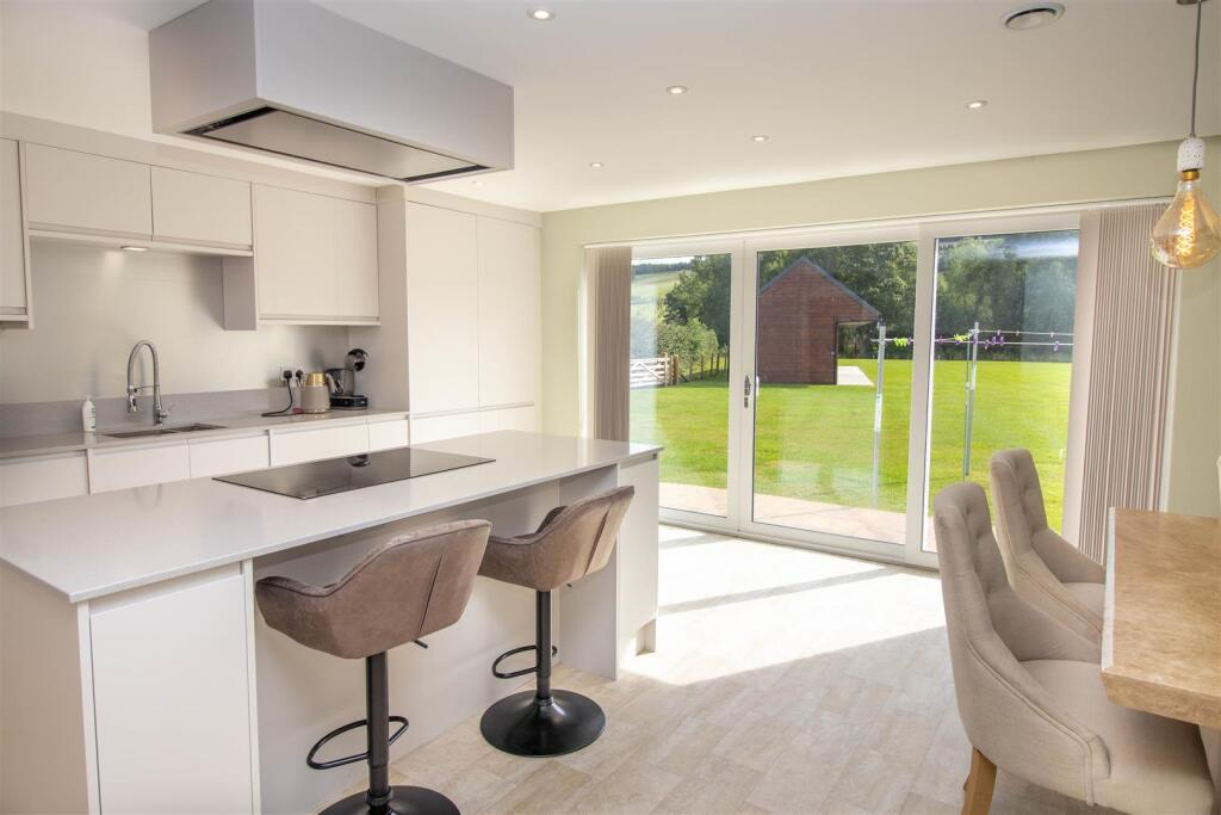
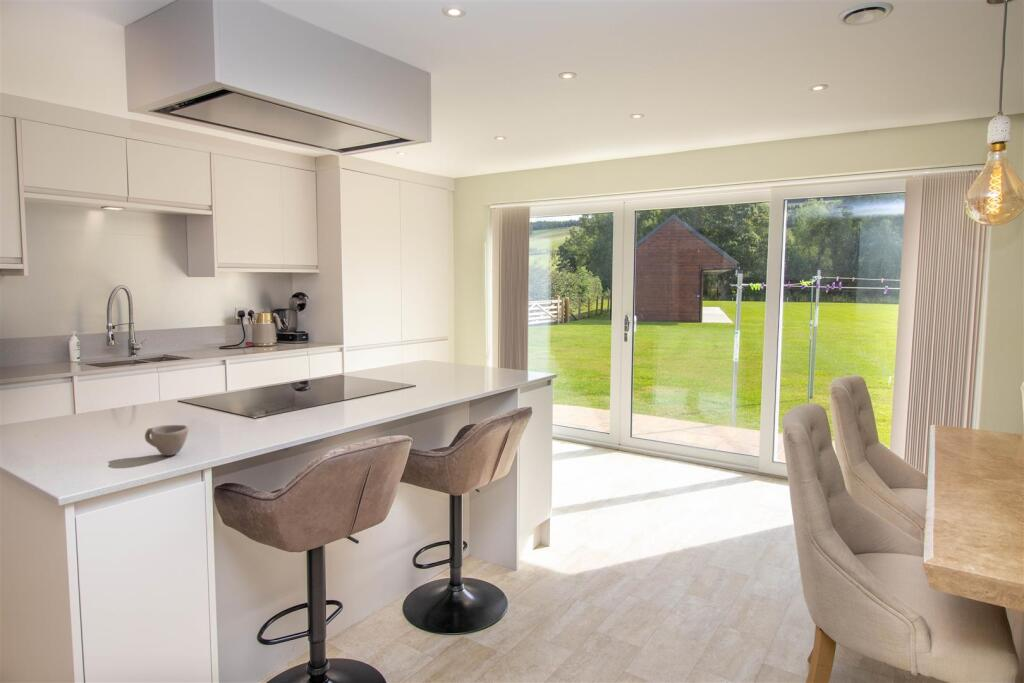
+ cup [144,424,190,457]
